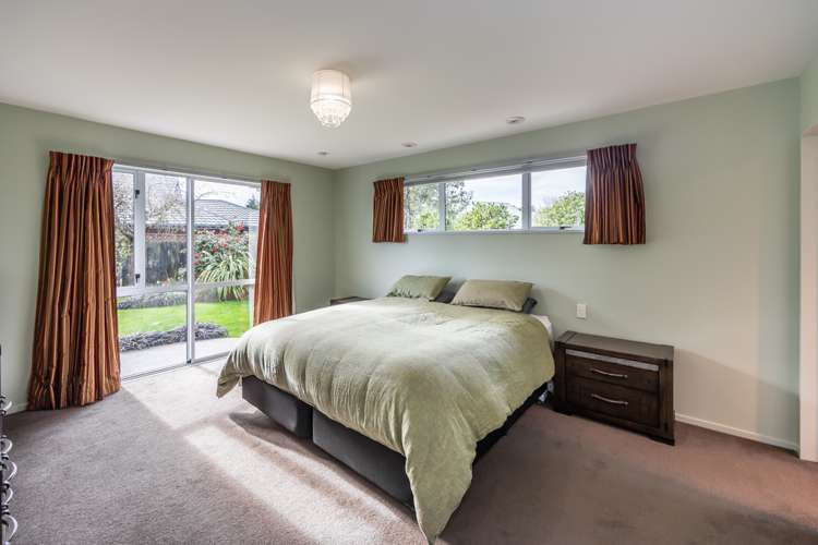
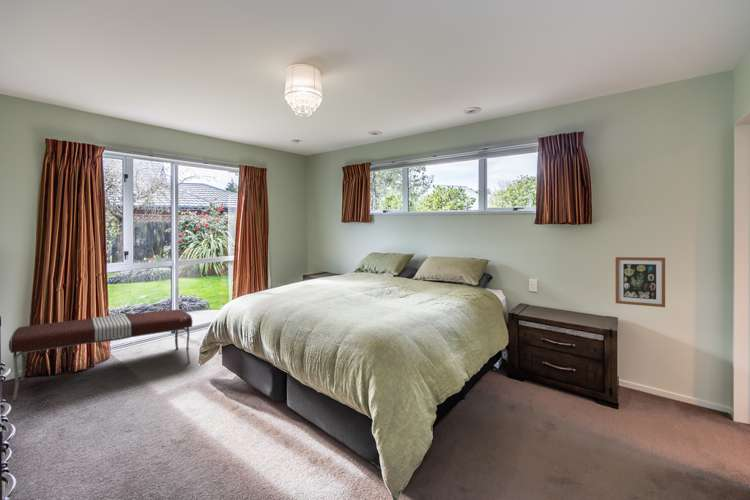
+ wall art [614,256,666,308]
+ bench [8,308,194,402]
